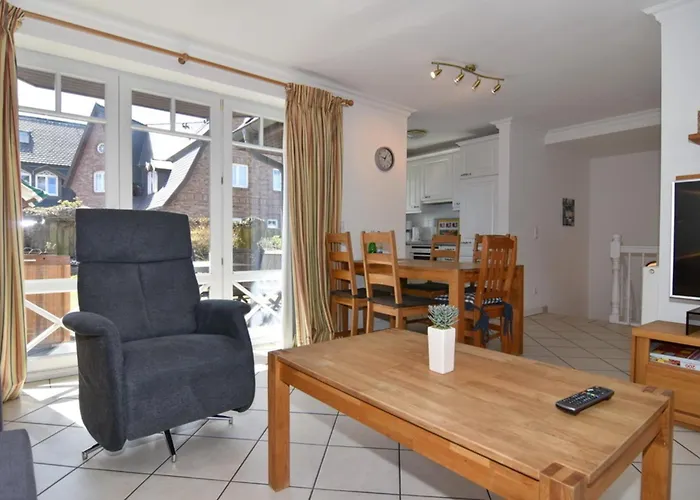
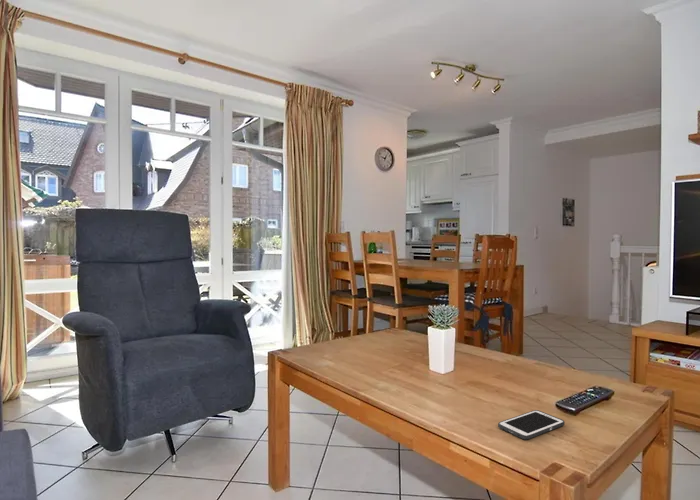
+ cell phone [497,409,566,440]
